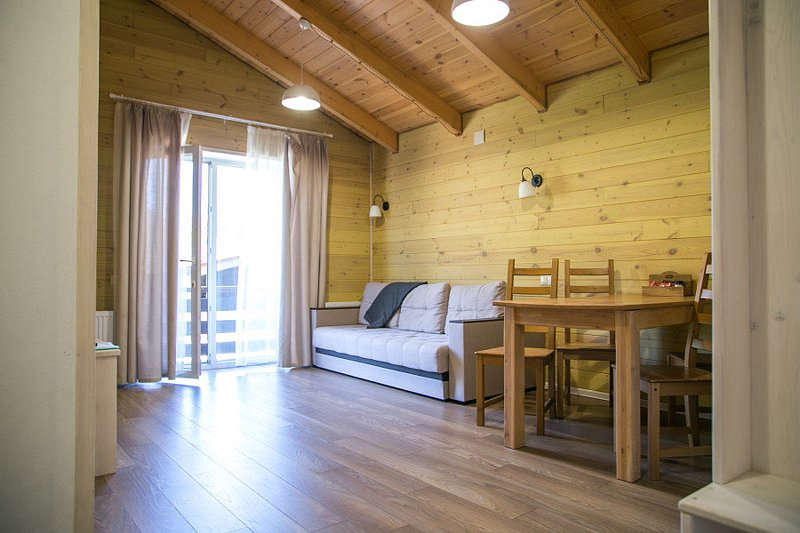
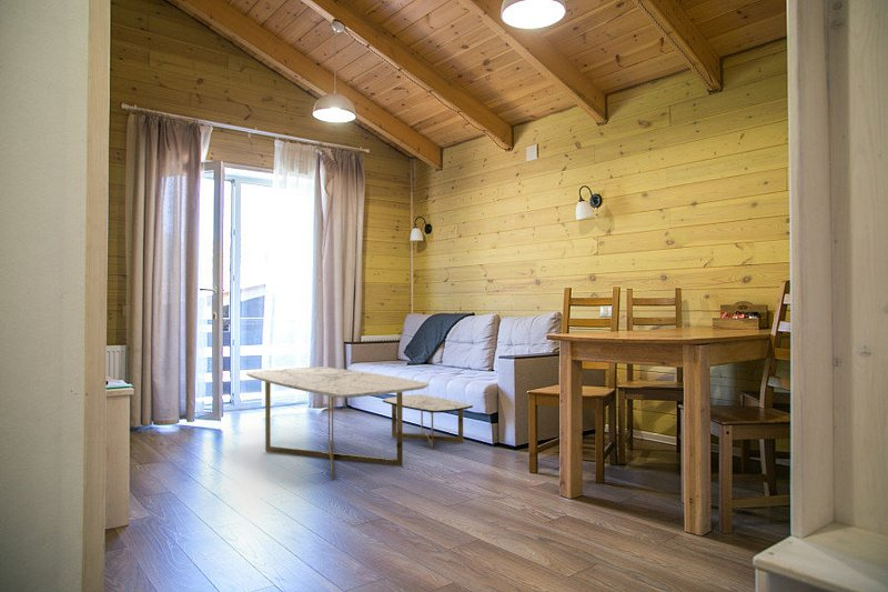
+ coffee table [245,365,474,482]
